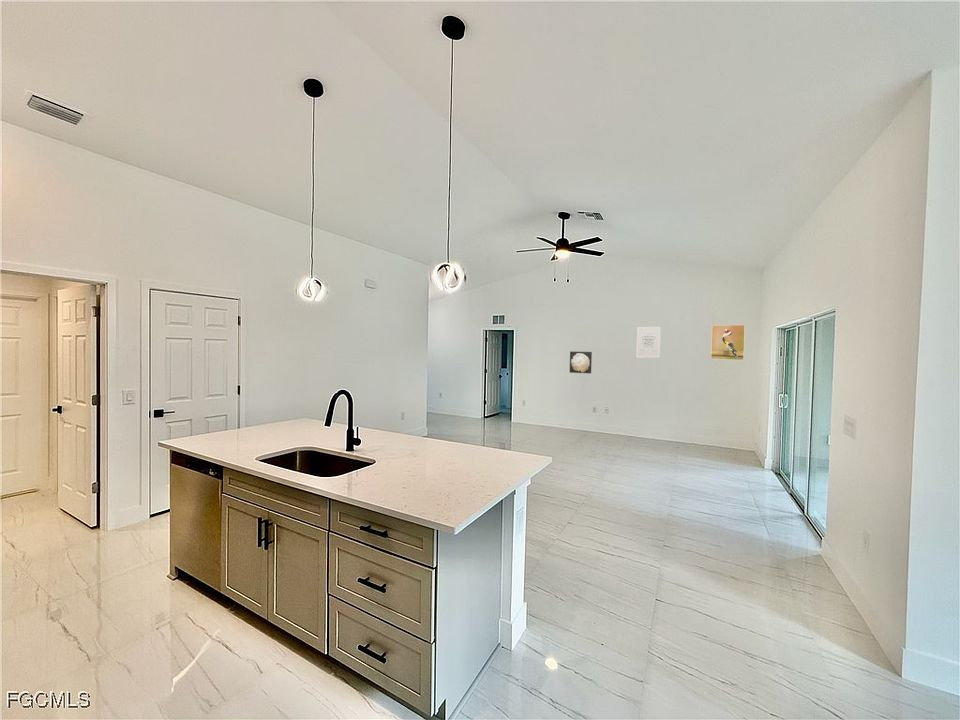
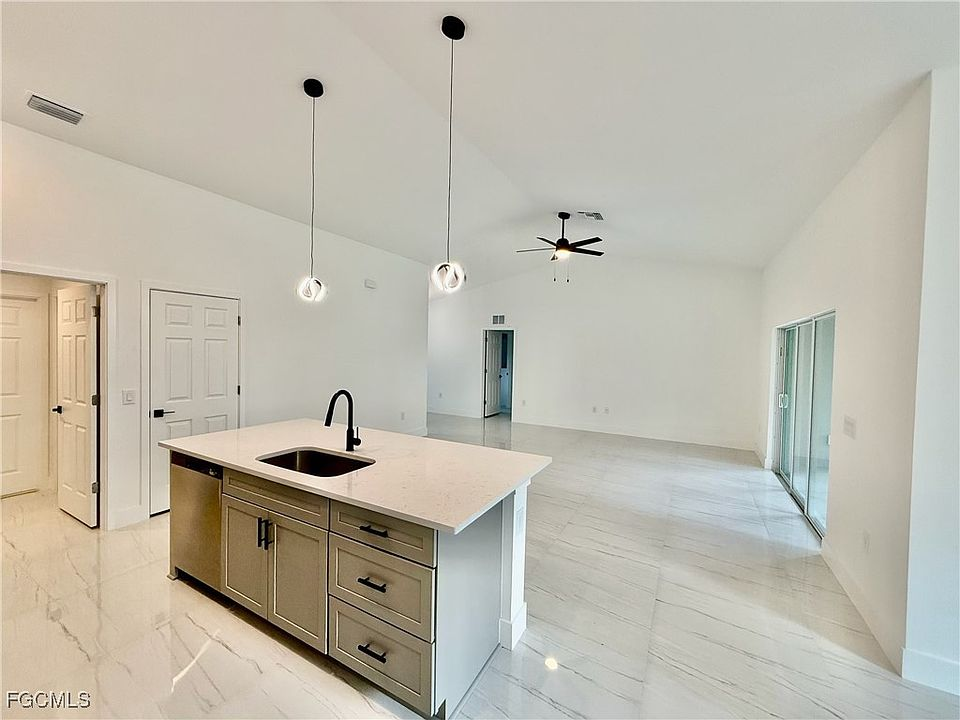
- wall art [636,326,662,359]
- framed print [710,324,746,361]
- wall art [569,350,593,374]
